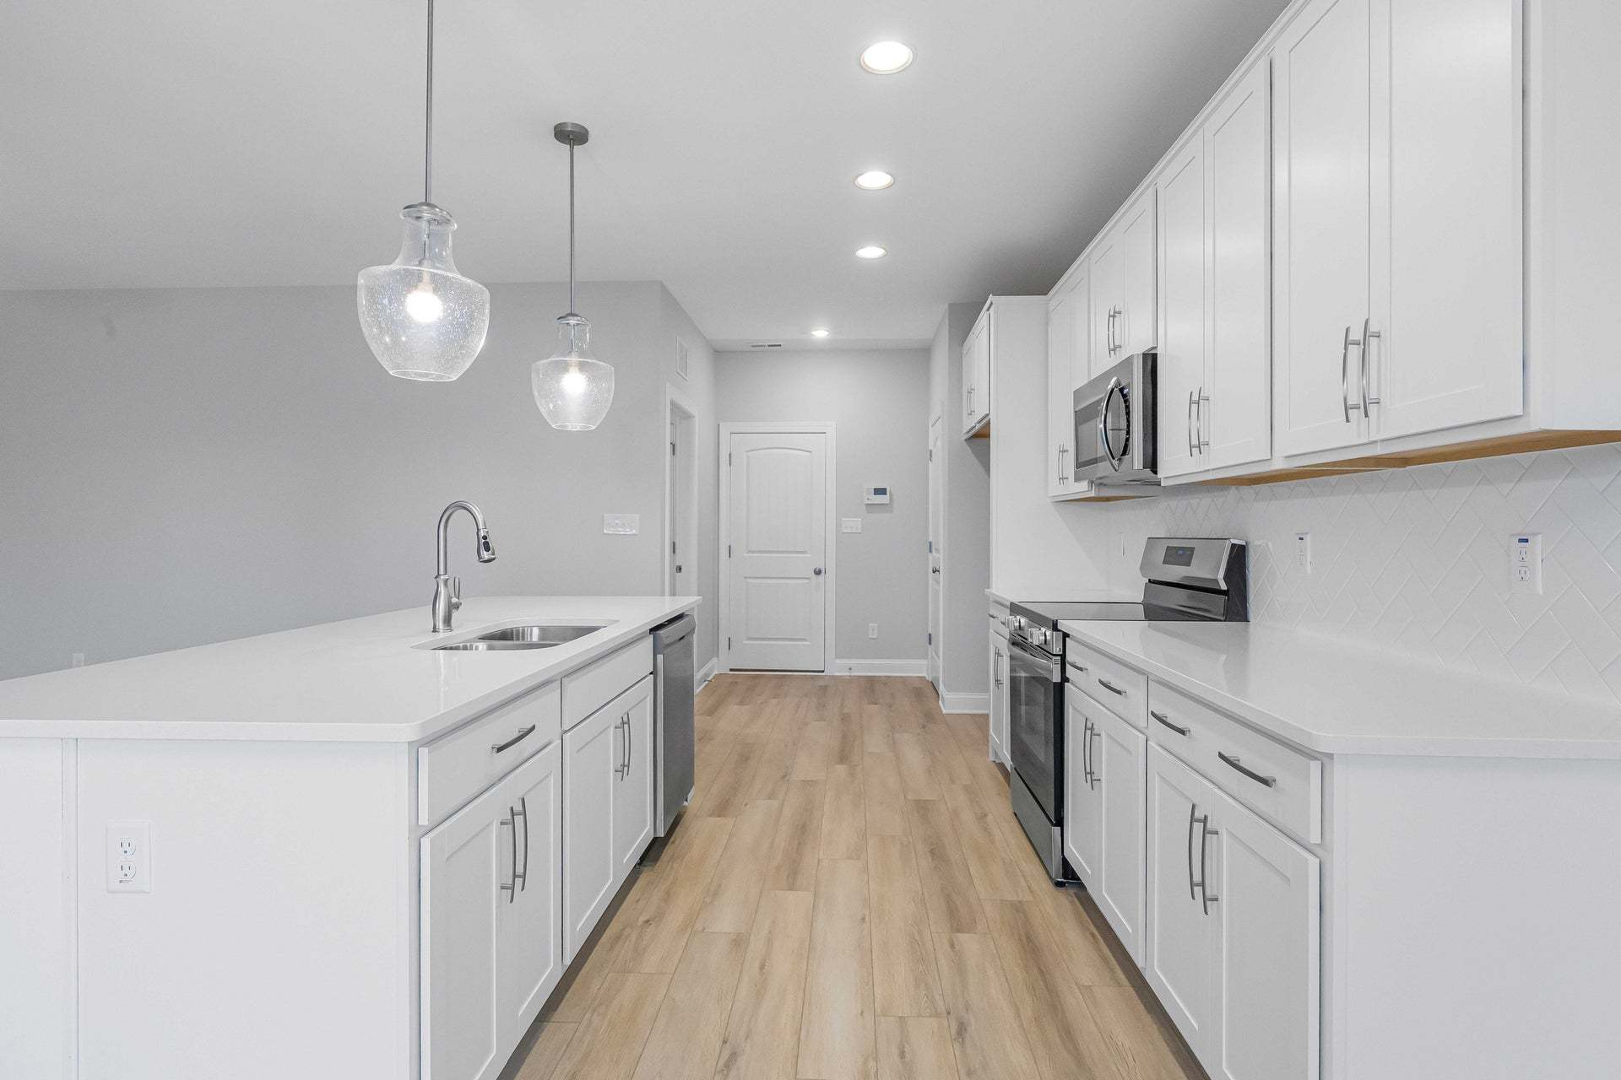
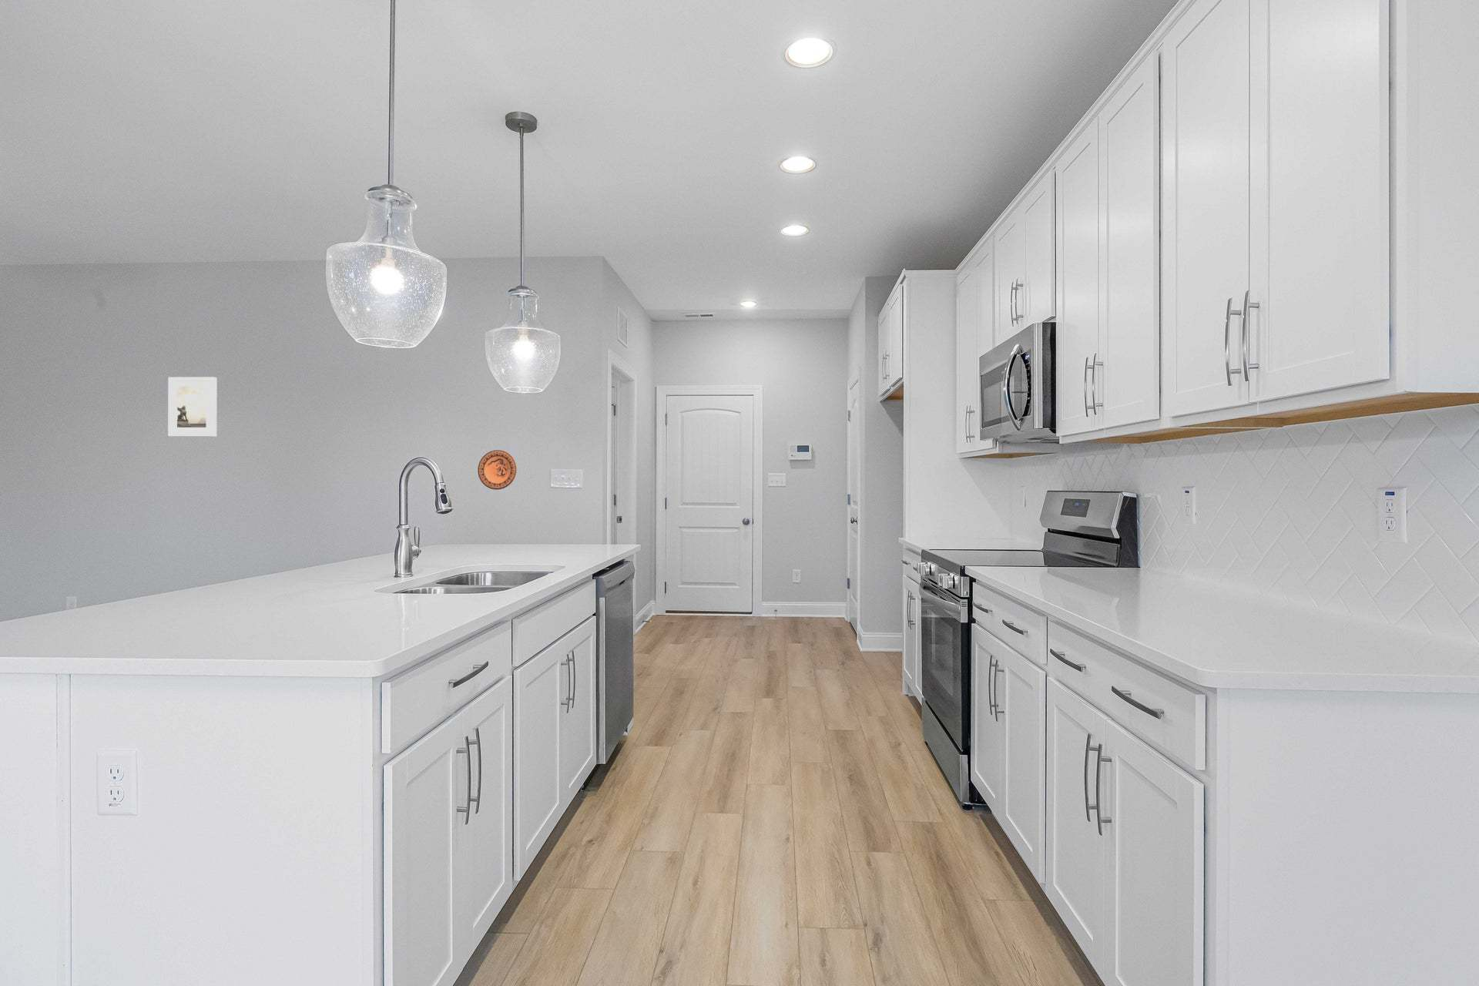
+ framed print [167,376,217,438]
+ decorative plate [476,449,517,491]
